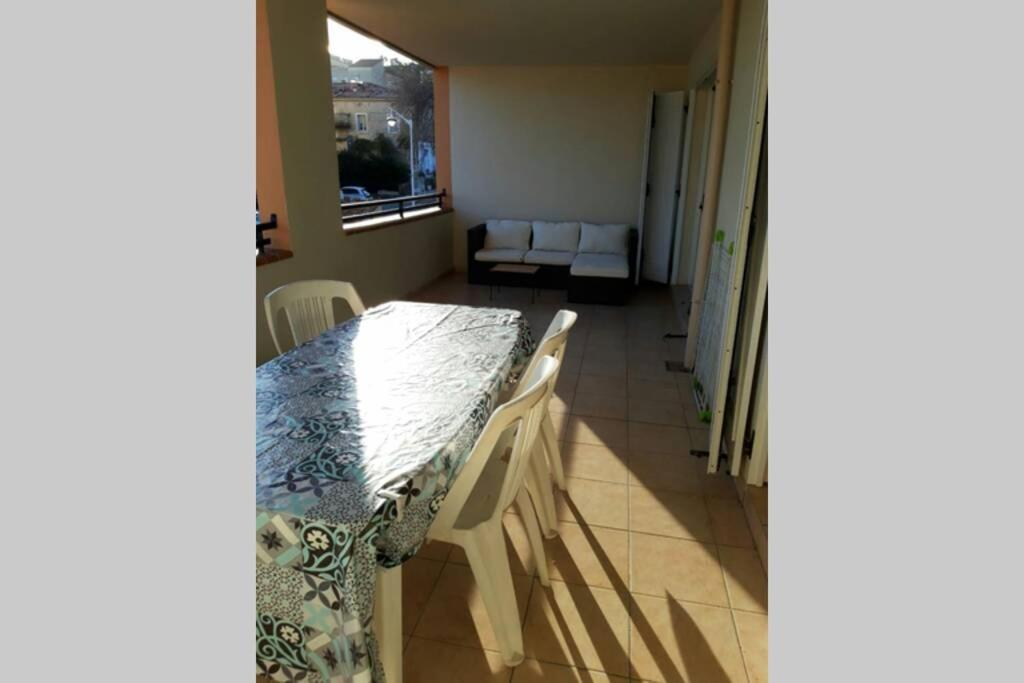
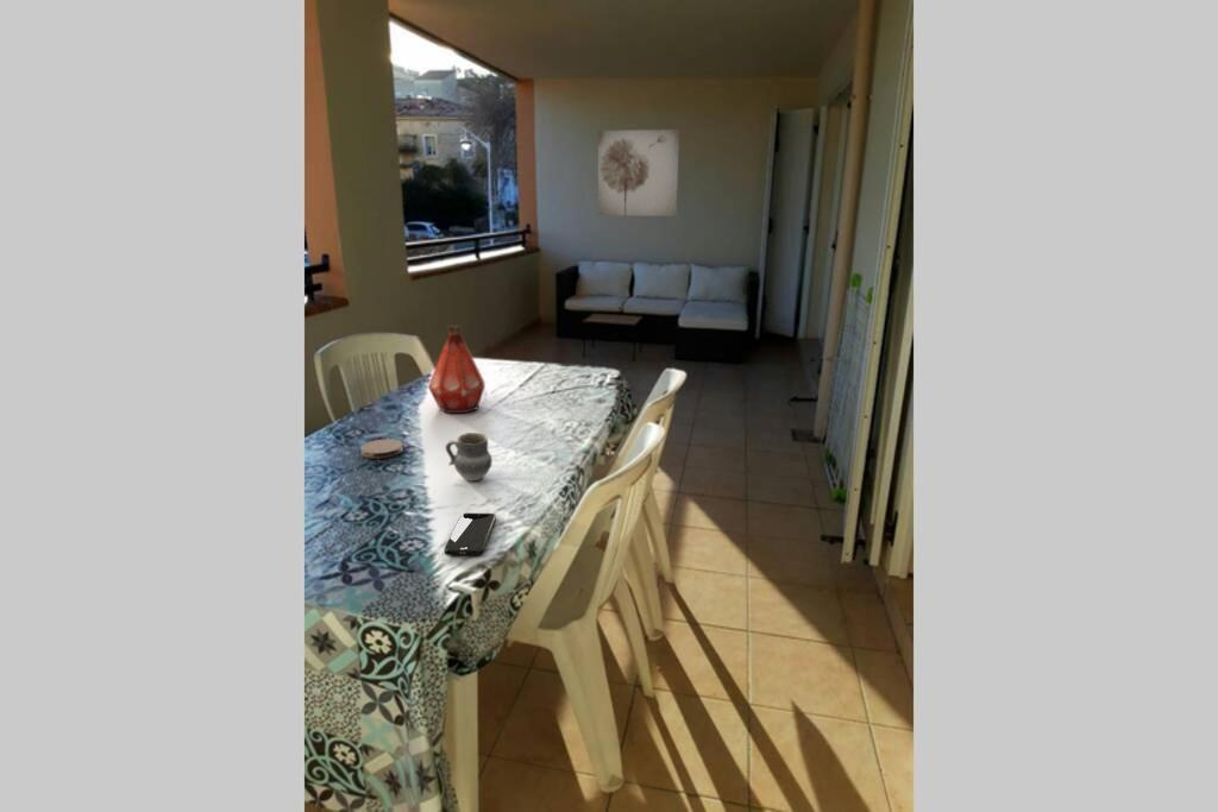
+ bottle [427,325,486,414]
+ coaster [359,439,404,460]
+ smartphone [444,512,497,556]
+ wall art [597,128,680,218]
+ cup [445,432,494,481]
